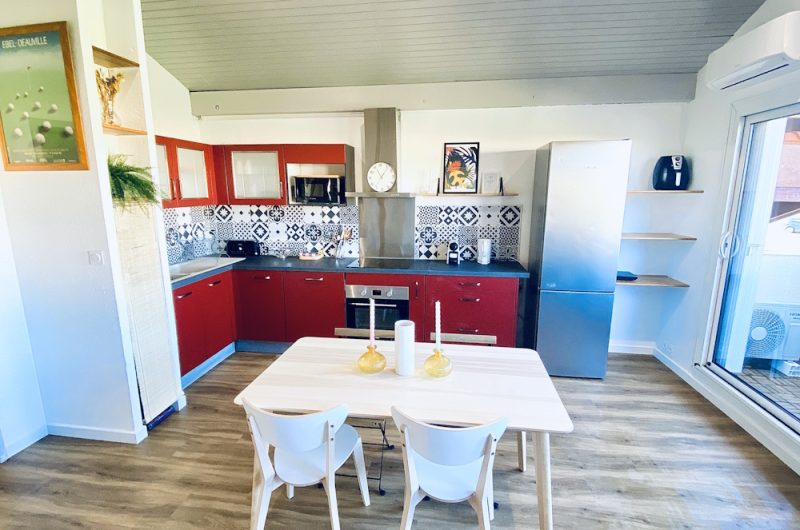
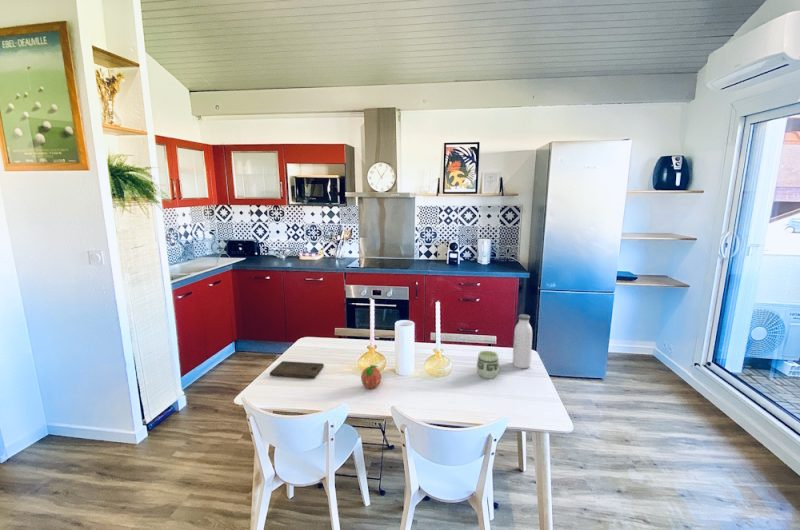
+ cup [476,350,500,380]
+ fruit [360,364,382,390]
+ cutting board [269,360,325,379]
+ water bottle [512,313,533,369]
